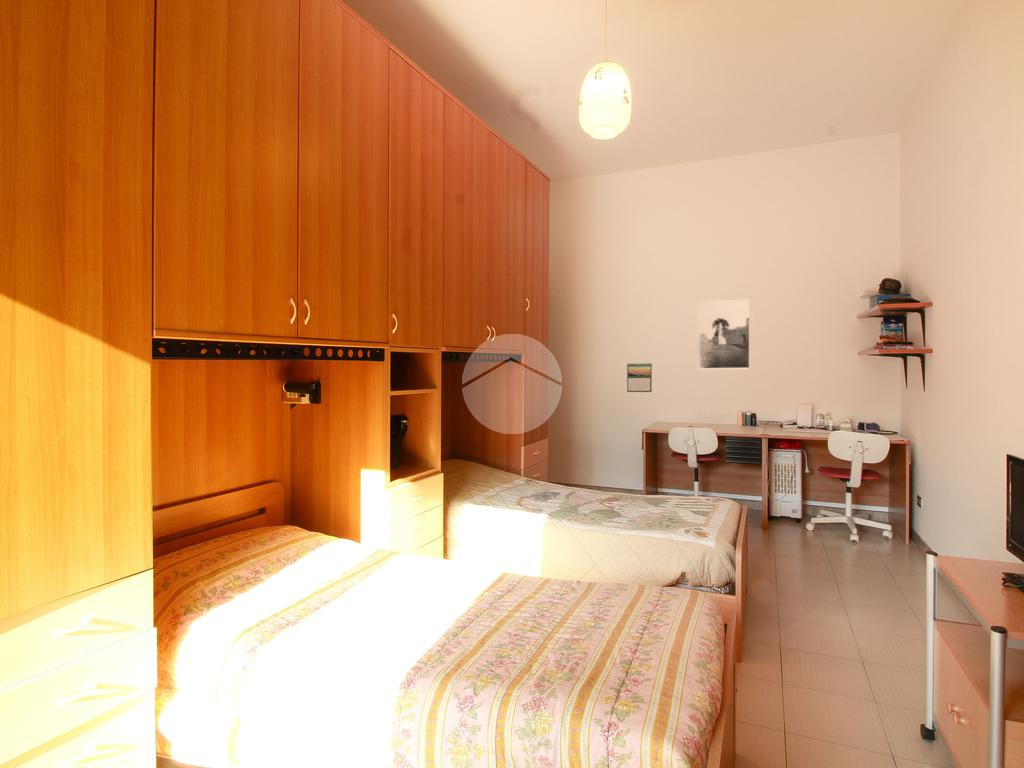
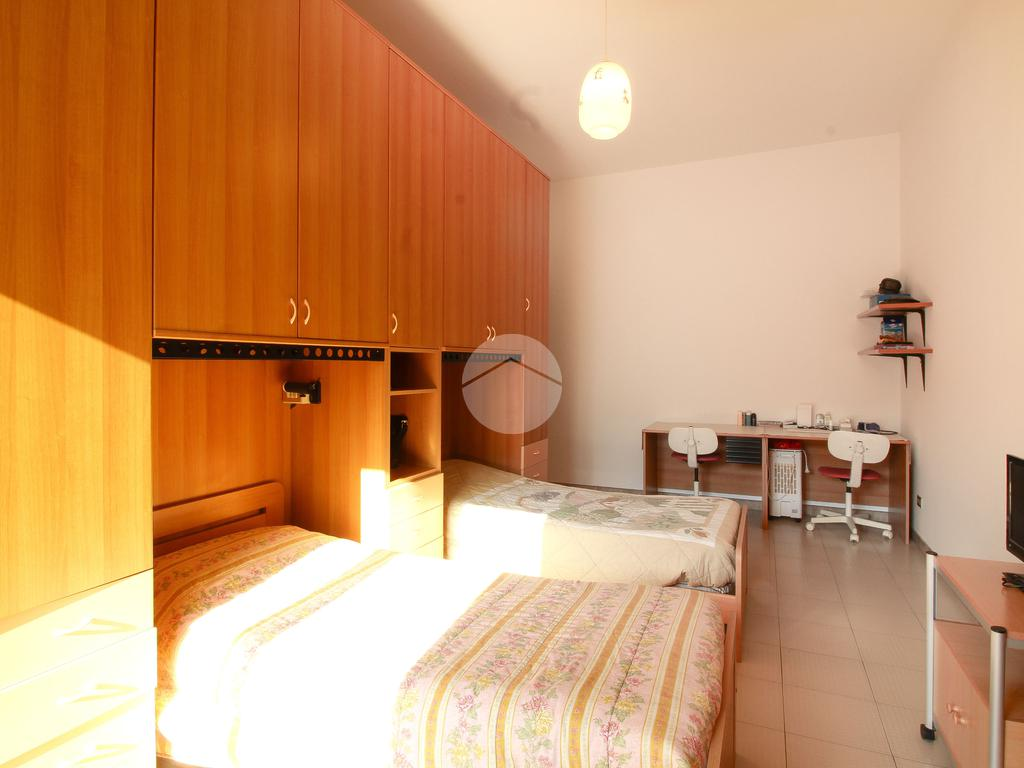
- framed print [697,298,751,371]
- calendar [626,362,653,393]
